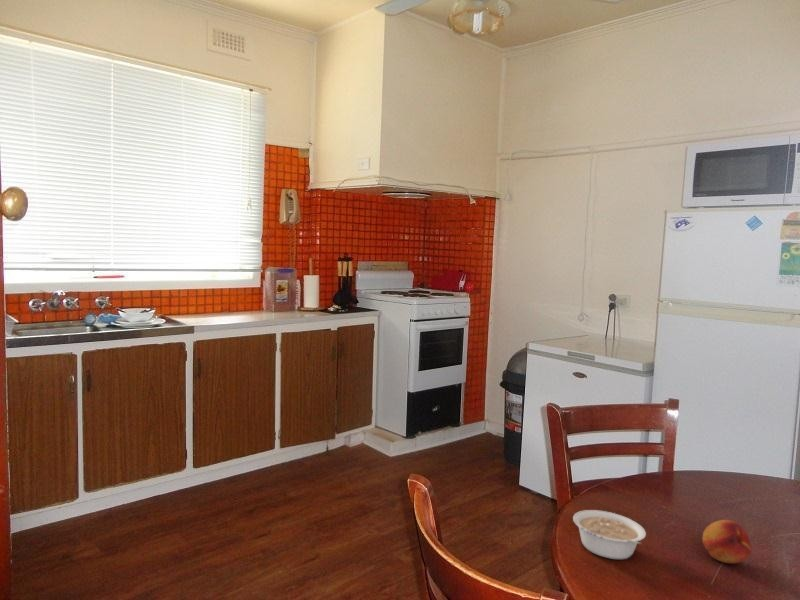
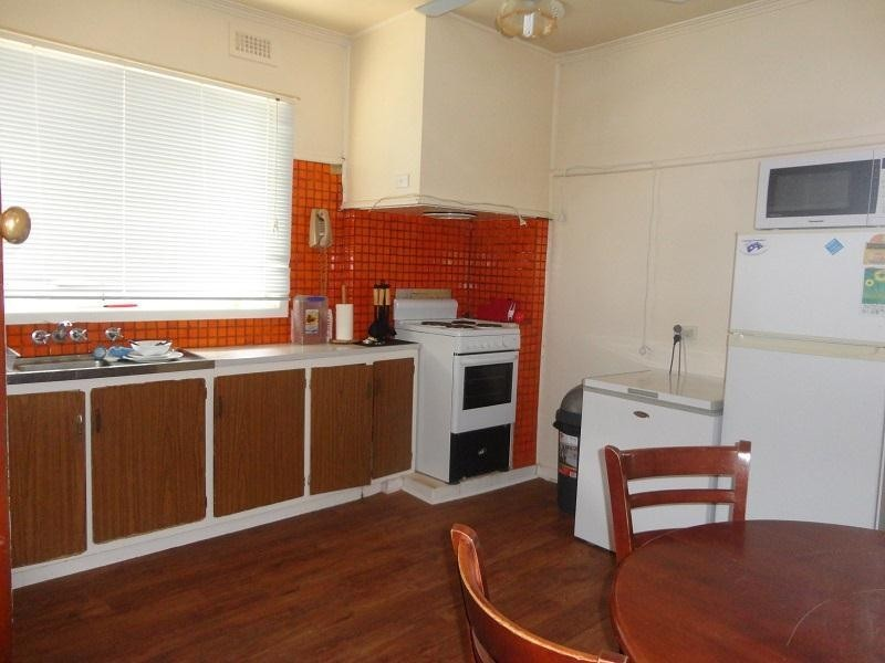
- legume [572,509,647,560]
- fruit [701,519,753,564]
